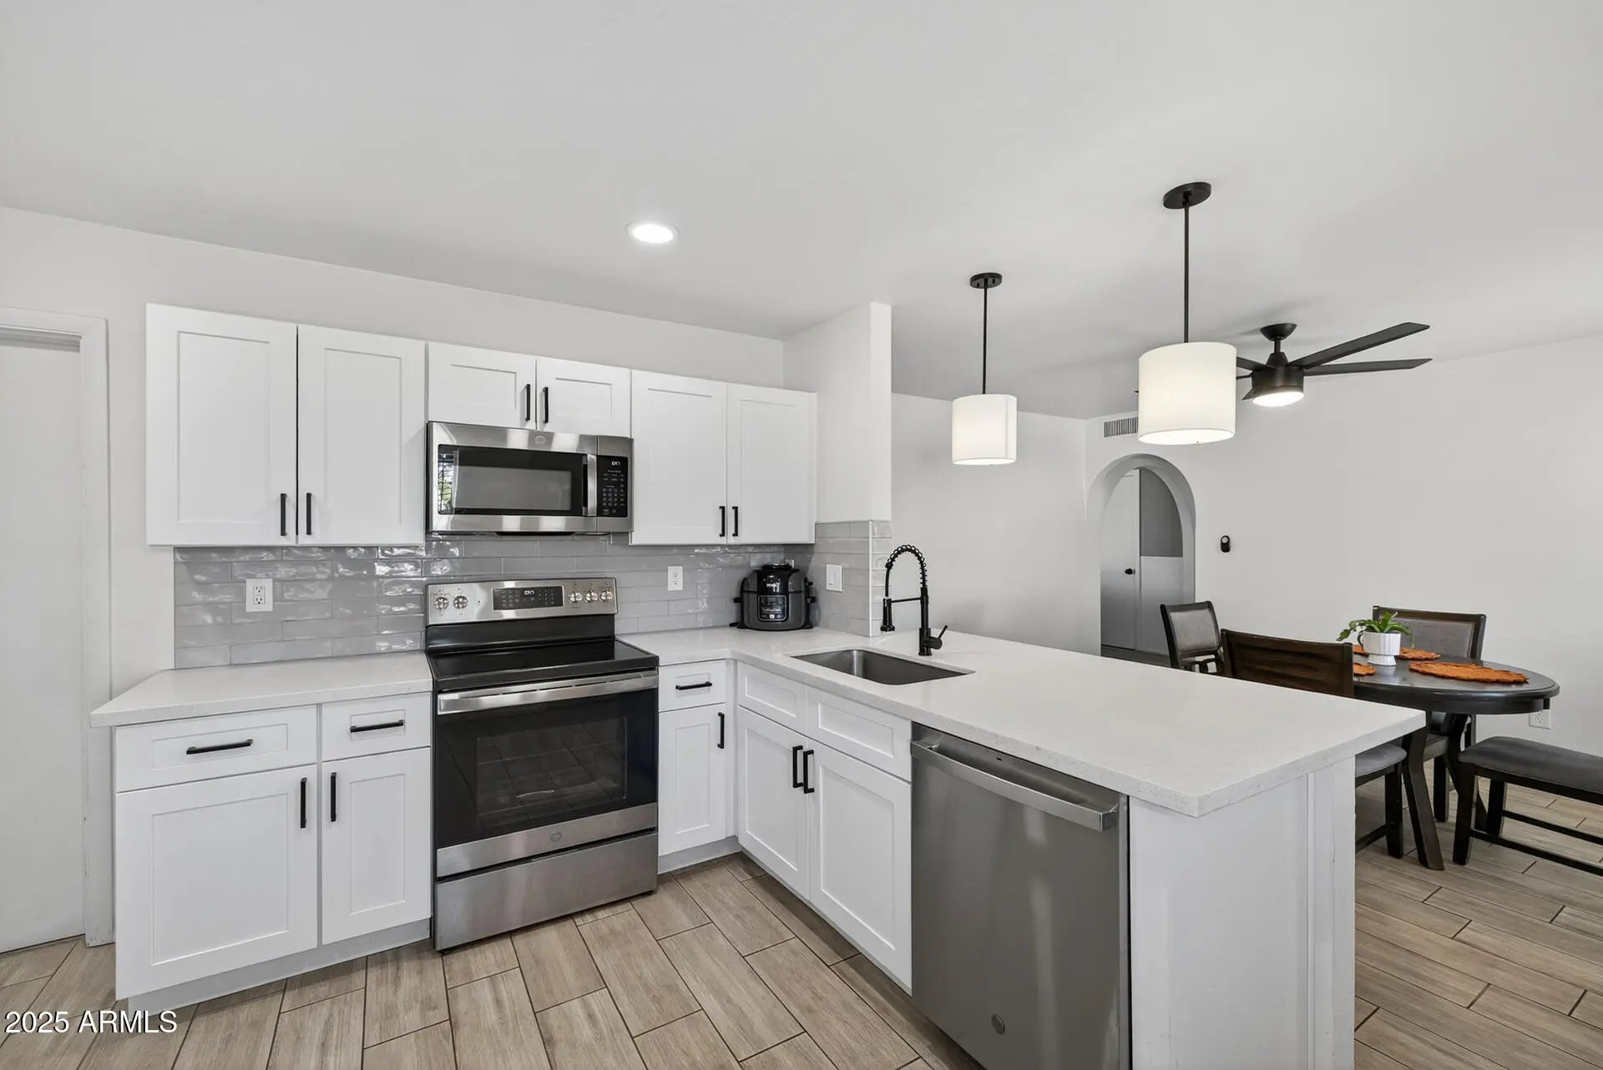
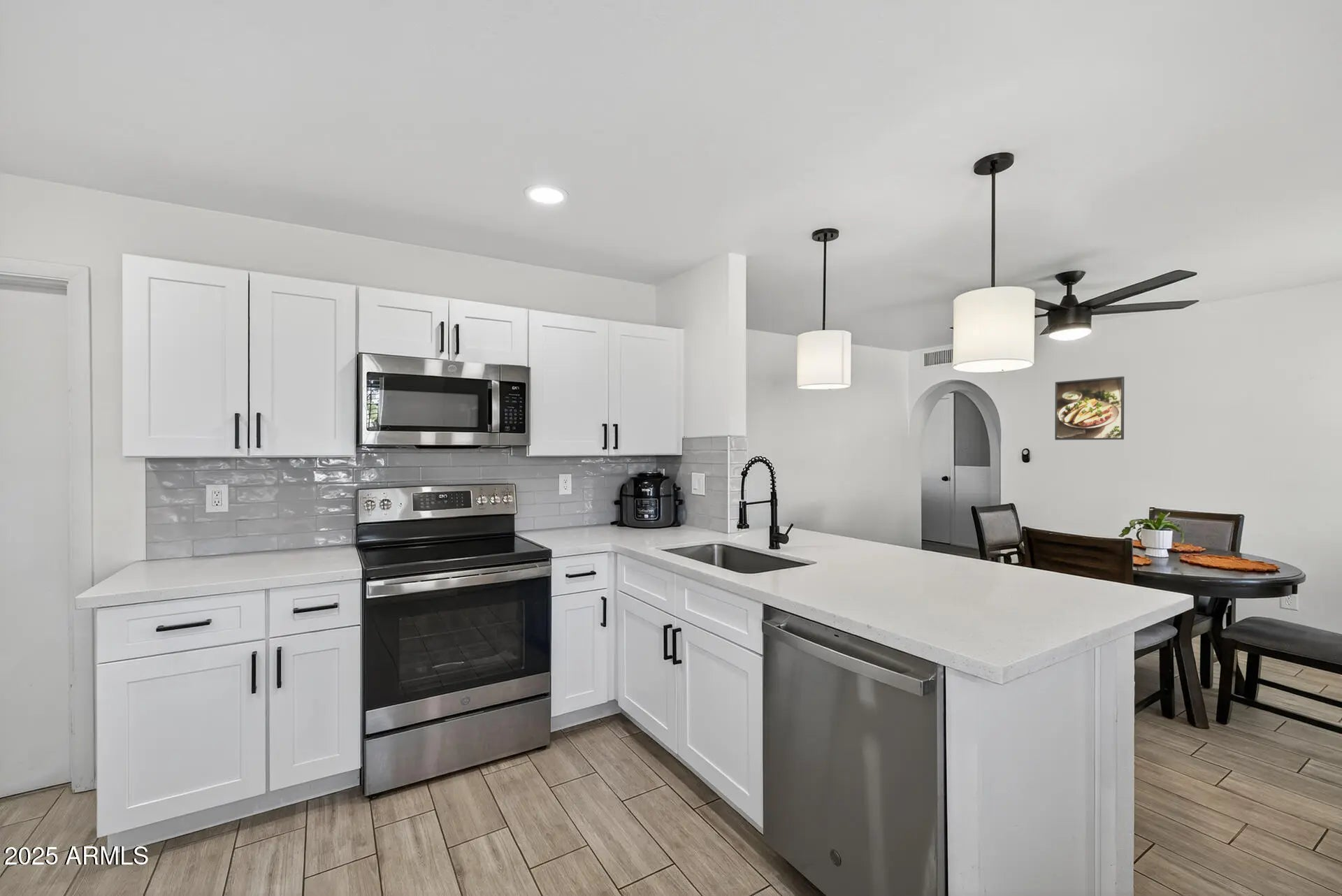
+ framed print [1054,376,1125,441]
